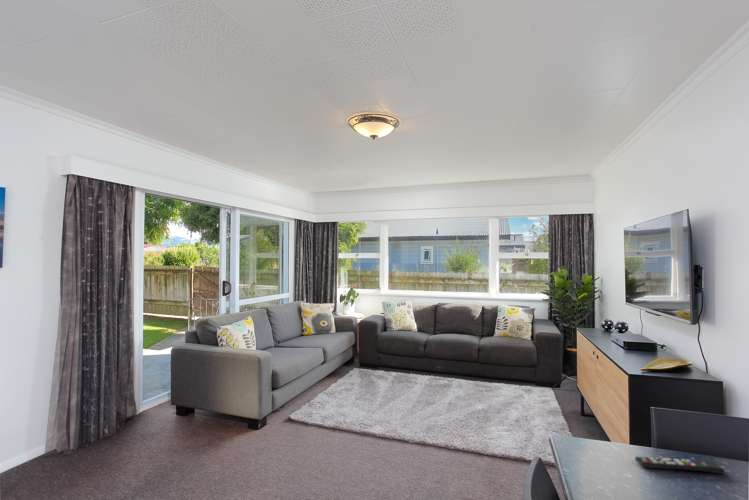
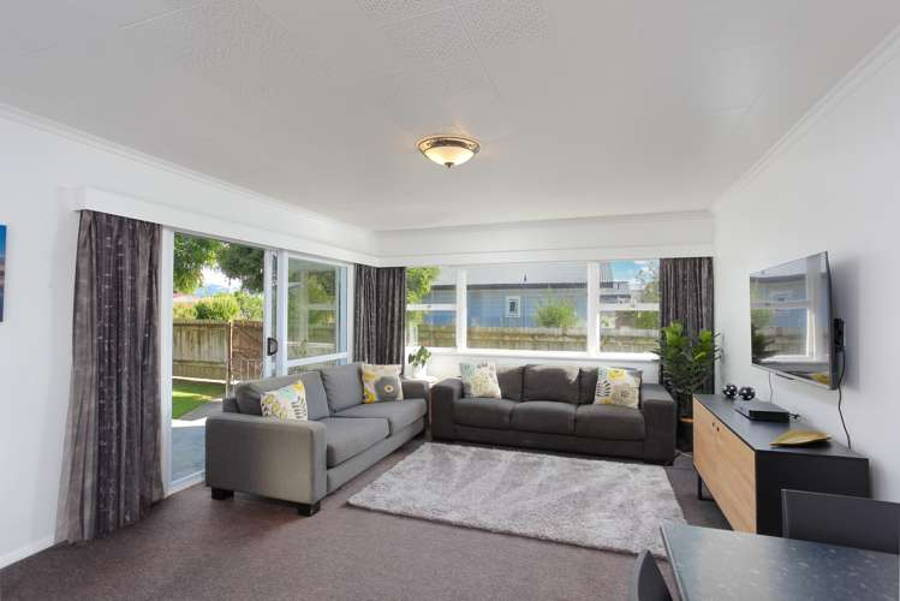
- remote control [634,456,726,475]
